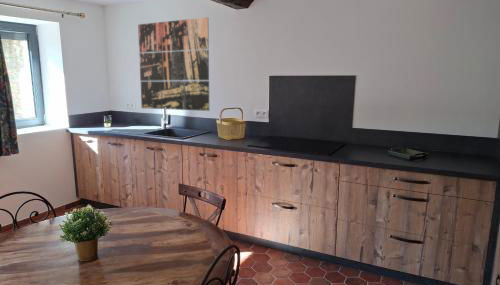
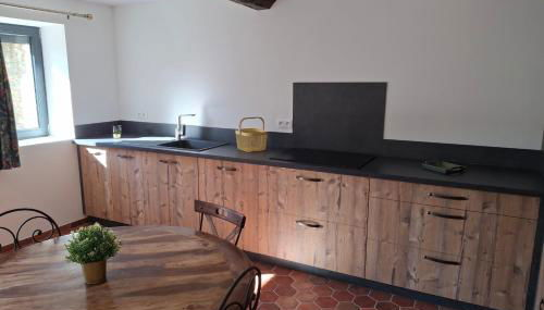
- wall art [137,16,210,112]
